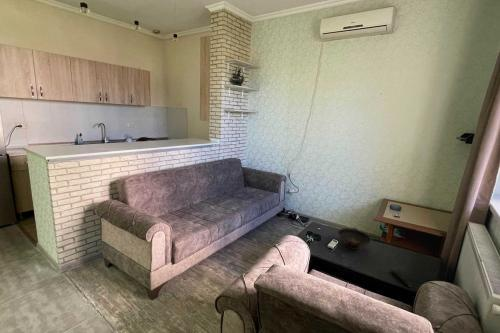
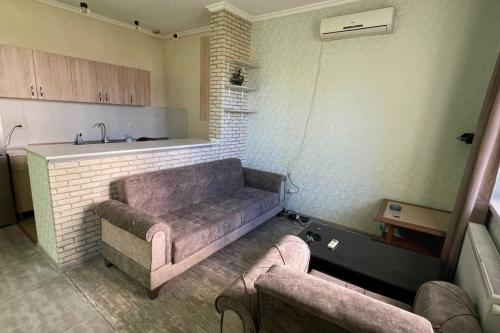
- remote control [390,270,413,288]
- decorative bowl [337,227,372,251]
